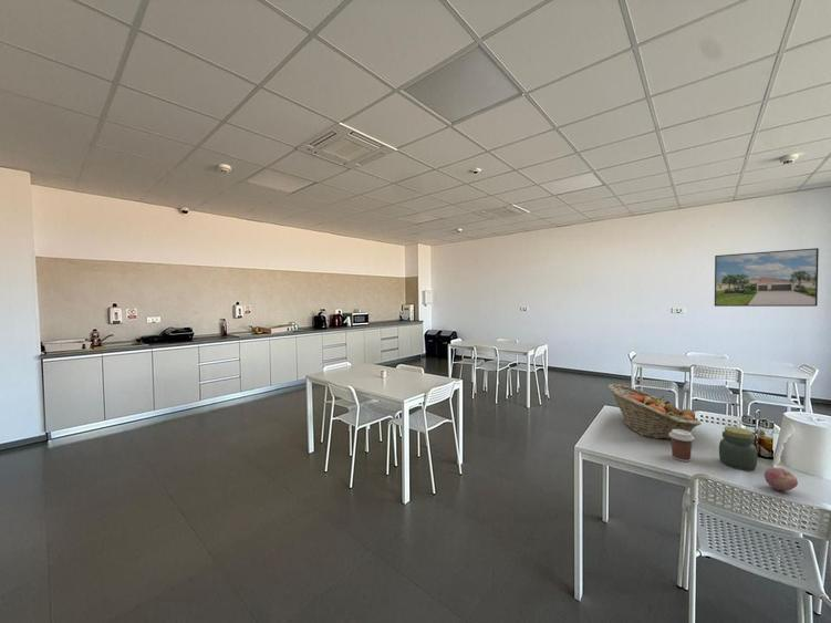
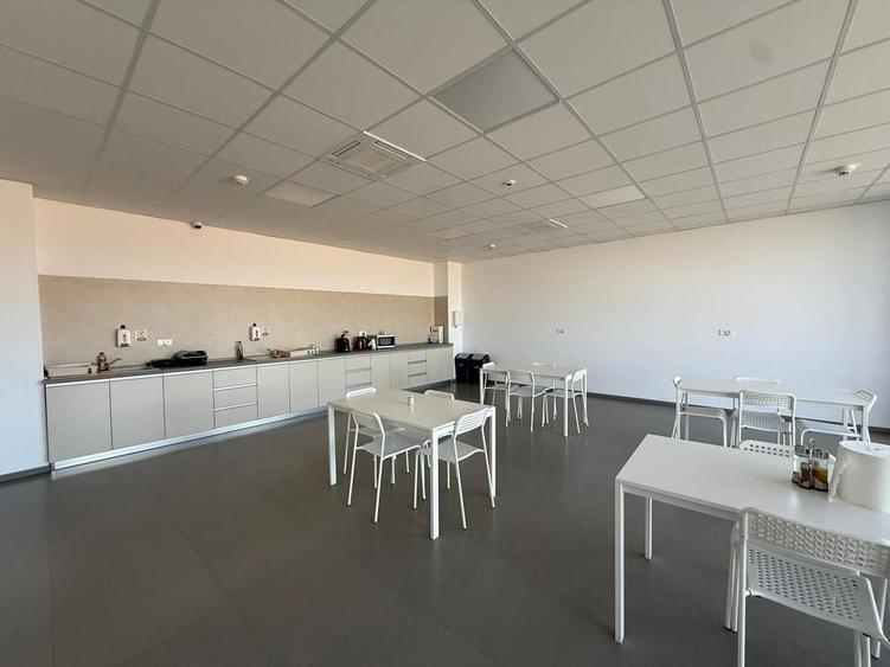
- coffee cup [668,429,695,463]
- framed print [714,247,820,308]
- fruit basket [607,383,702,440]
- apple [764,466,799,491]
- jar [718,425,758,471]
